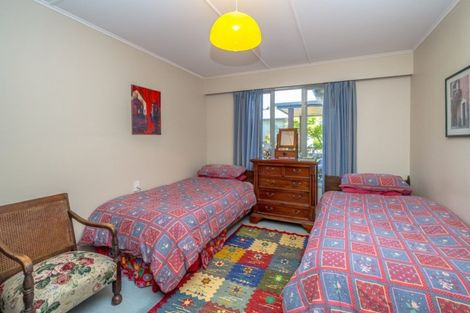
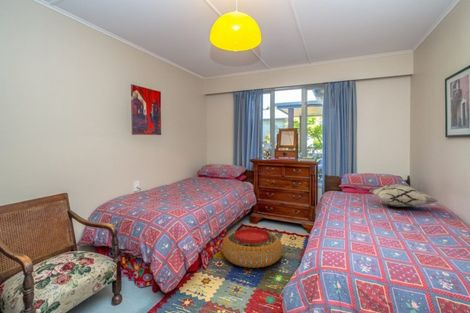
+ pouf [221,227,284,269]
+ decorative pillow [369,183,438,208]
